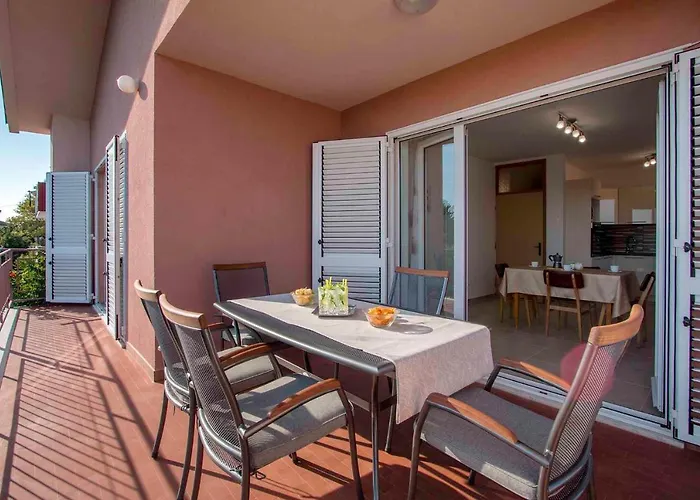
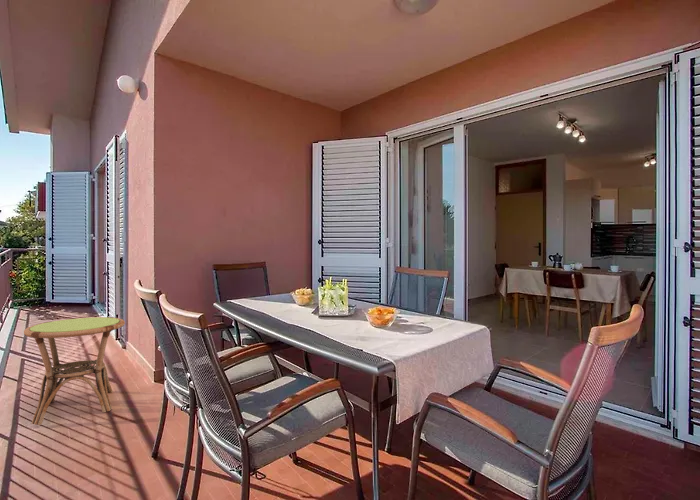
+ side table [23,316,126,426]
